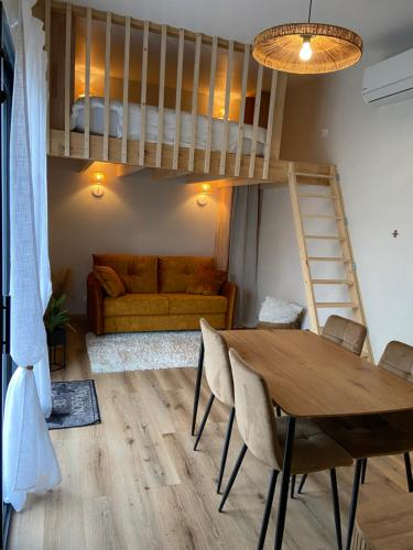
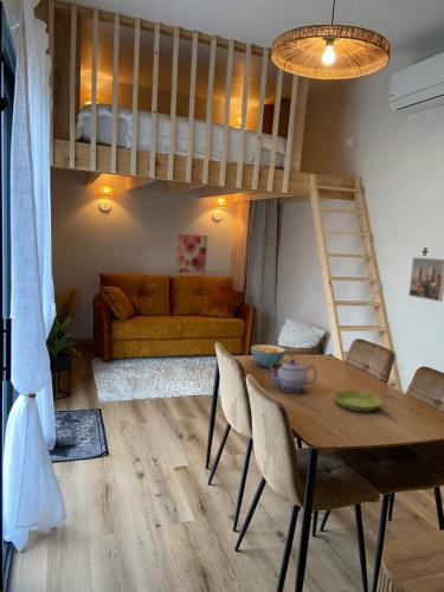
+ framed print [407,256,444,303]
+ teapot [266,358,318,393]
+ cereal bowl [250,343,287,367]
+ saucer [334,390,382,412]
+ wall art [175,233,208,275]
